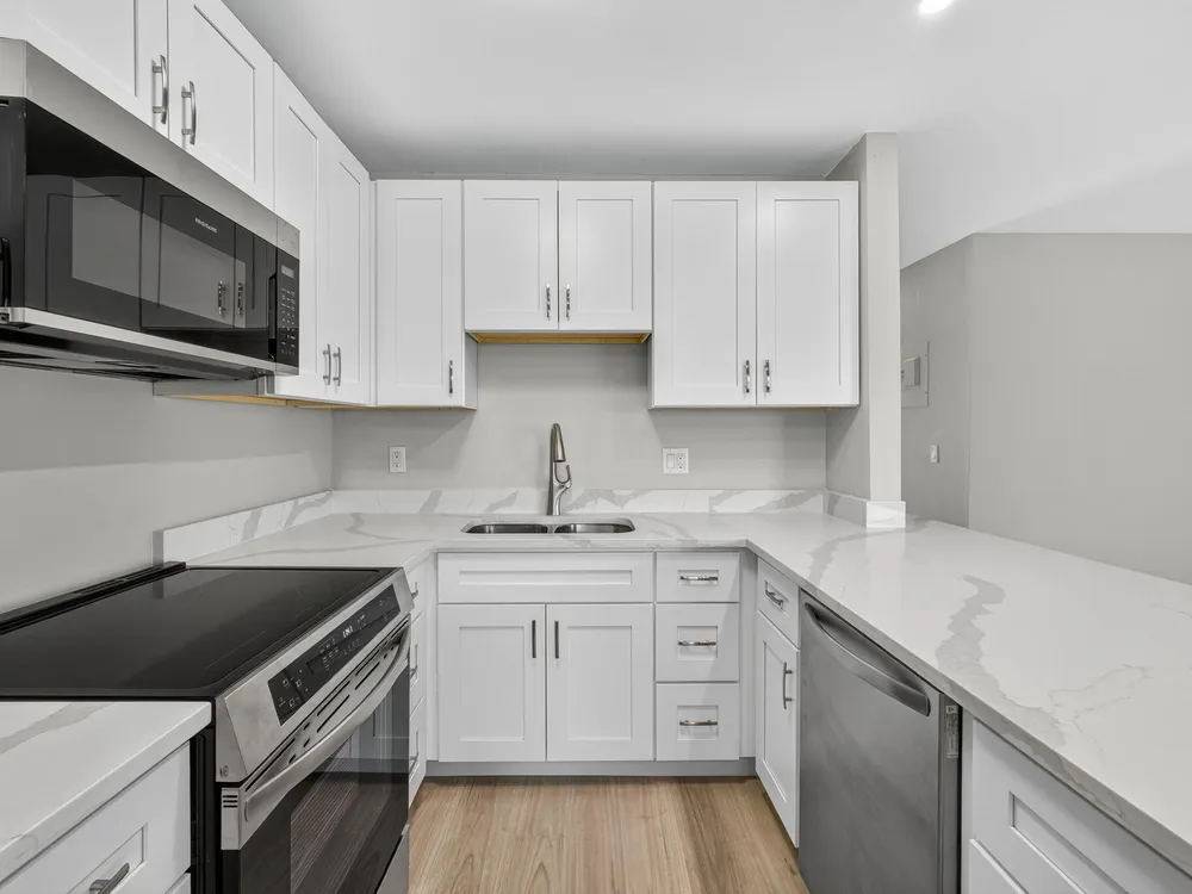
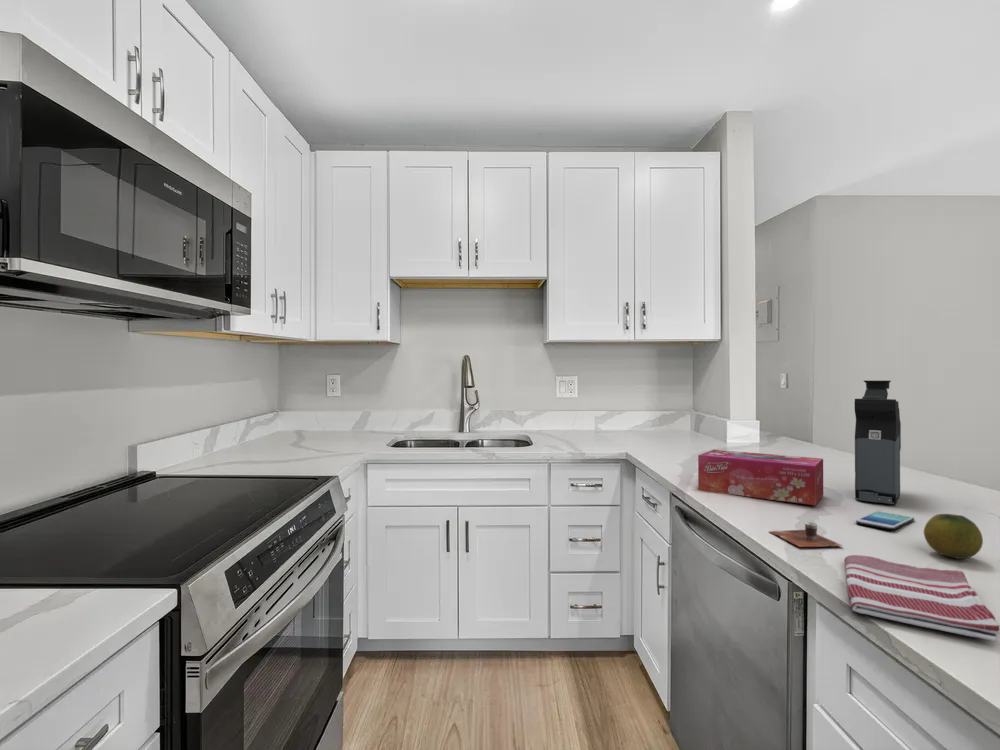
+ tissue box [697,449,824,506]
+ fruit [923,513,984,560]
+ coffee maker [854,380,902,505]
+ dish towel [843,554,1000,643]
+ cup [768,521,844,548]
+ smartphone [855,510,915,531]
